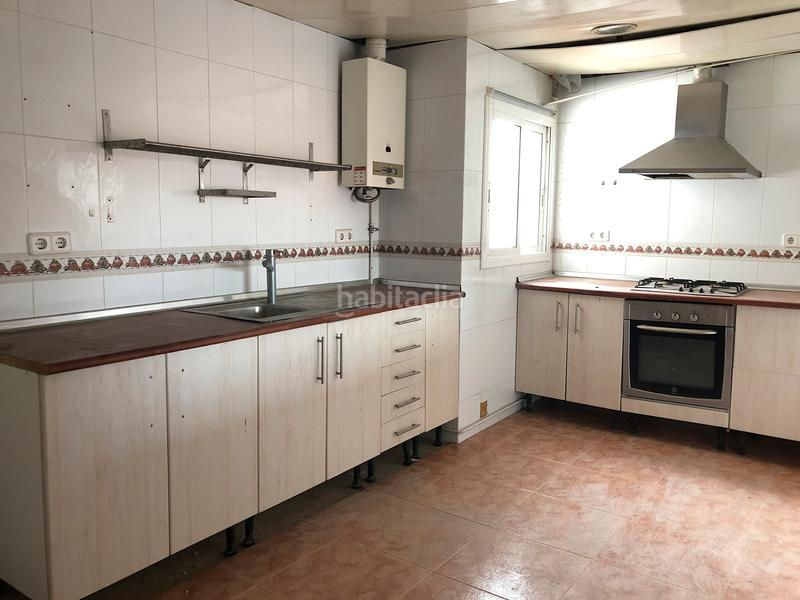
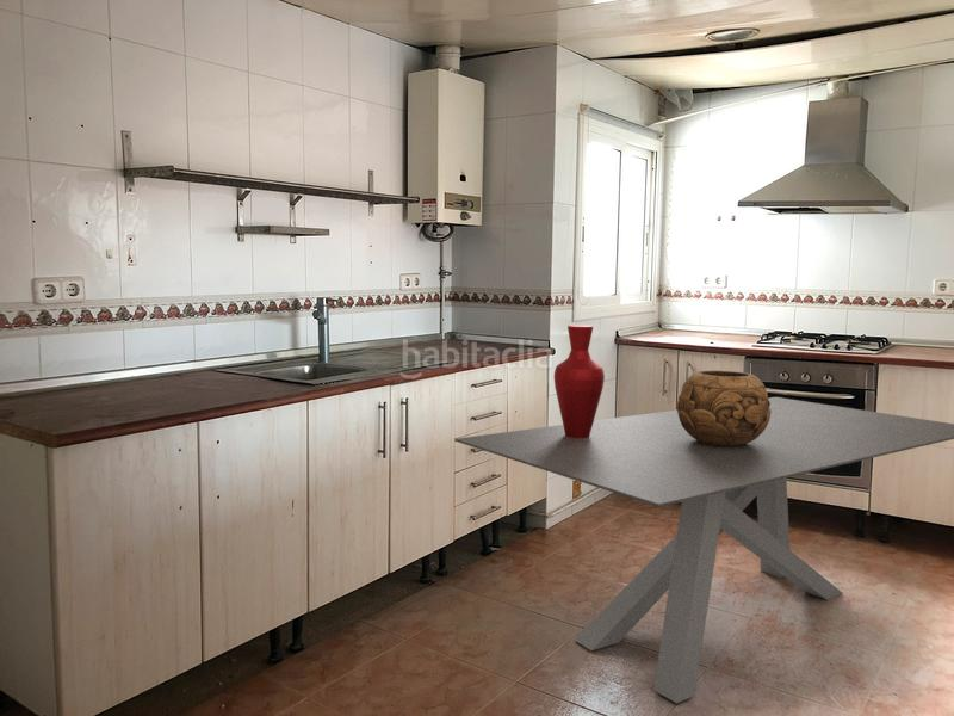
+ decorative bowl [676,370,772,446]
+ vase [553,323,606,438]
+ dining table [453,396,954,704]
